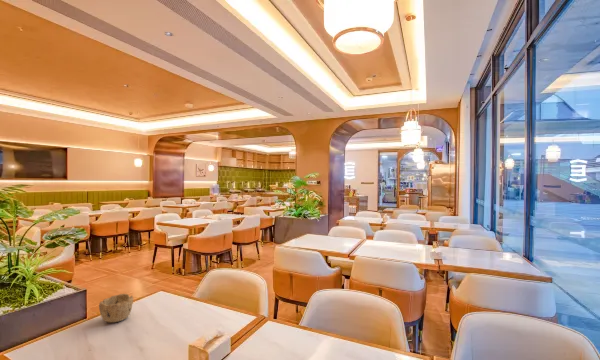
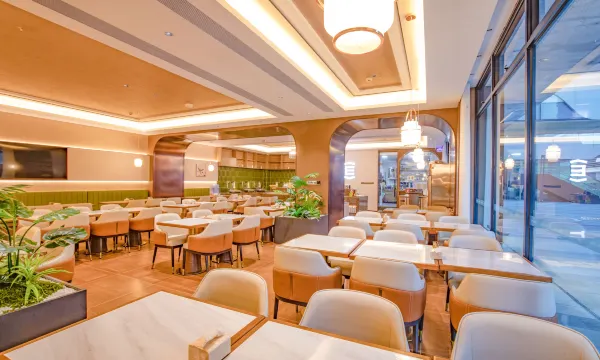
- bowl [98,293,134,323]
